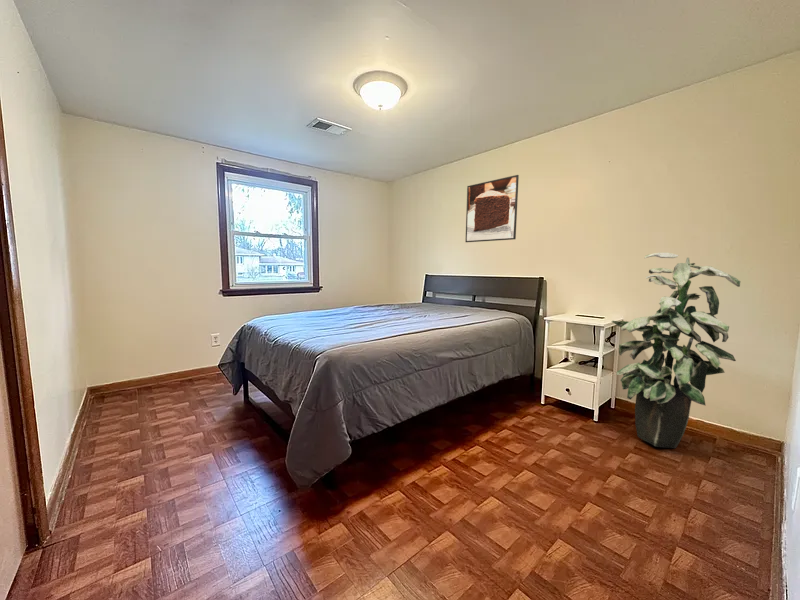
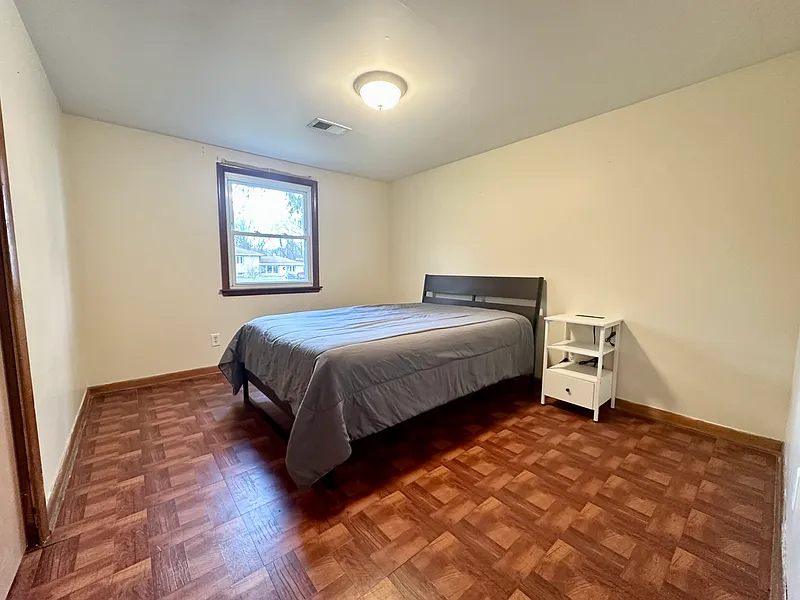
- indoor plant [611,252,741,449]
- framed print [464,174,520,243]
